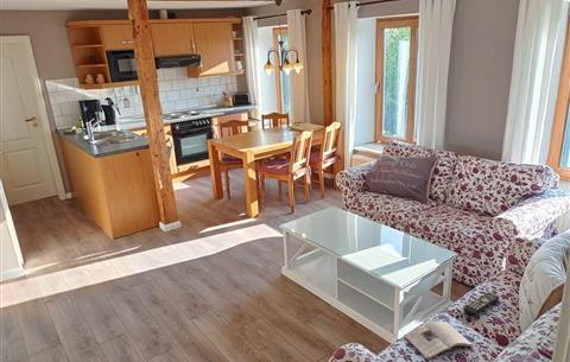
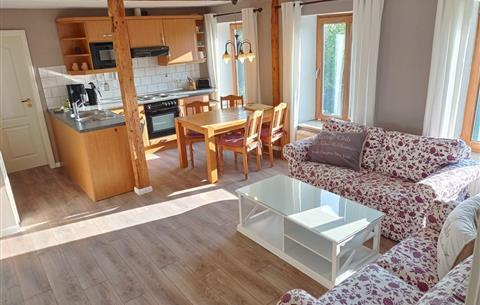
- magazine [403,320,474,360]
- remote control [462,291,500,317]
